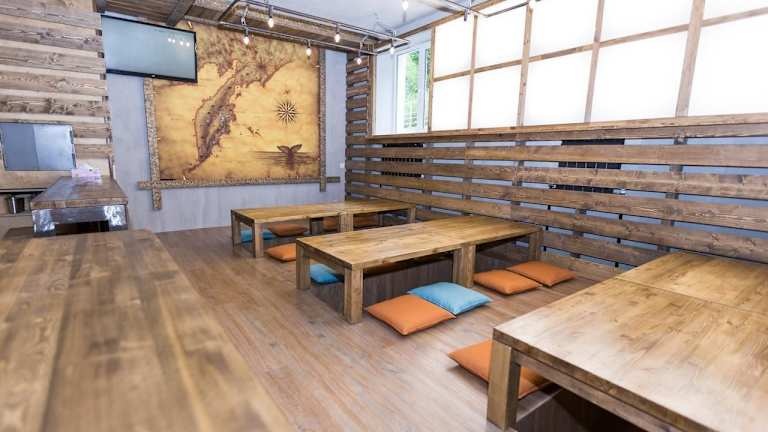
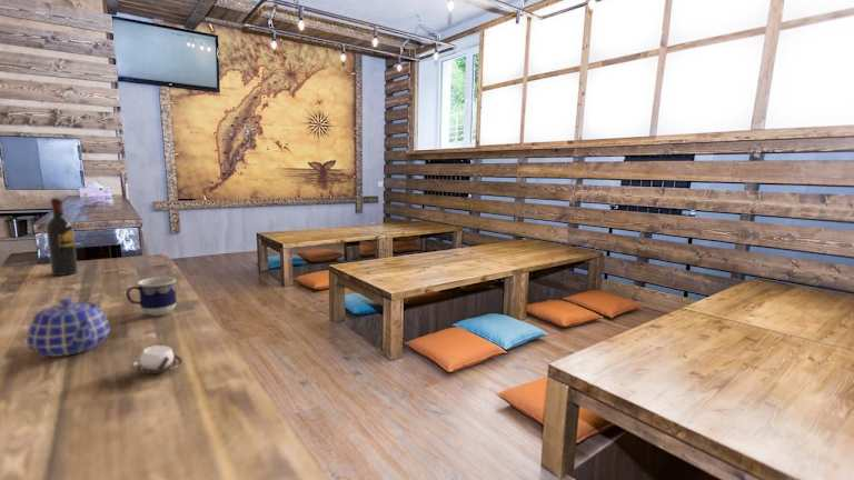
+ teapot [26,297,111,358]
+ wine bottle [44,197,79,277]
+ cup [130,344,183,374]
+ cup [126,276,178,317]
